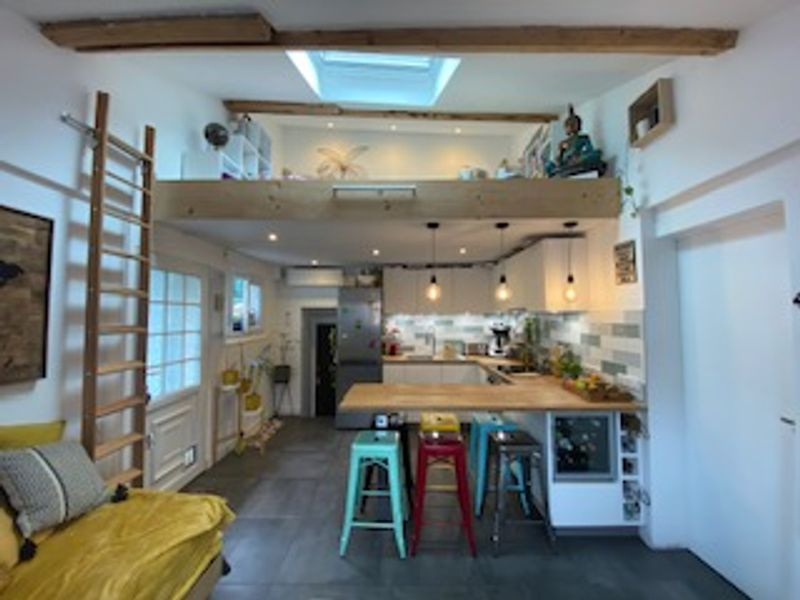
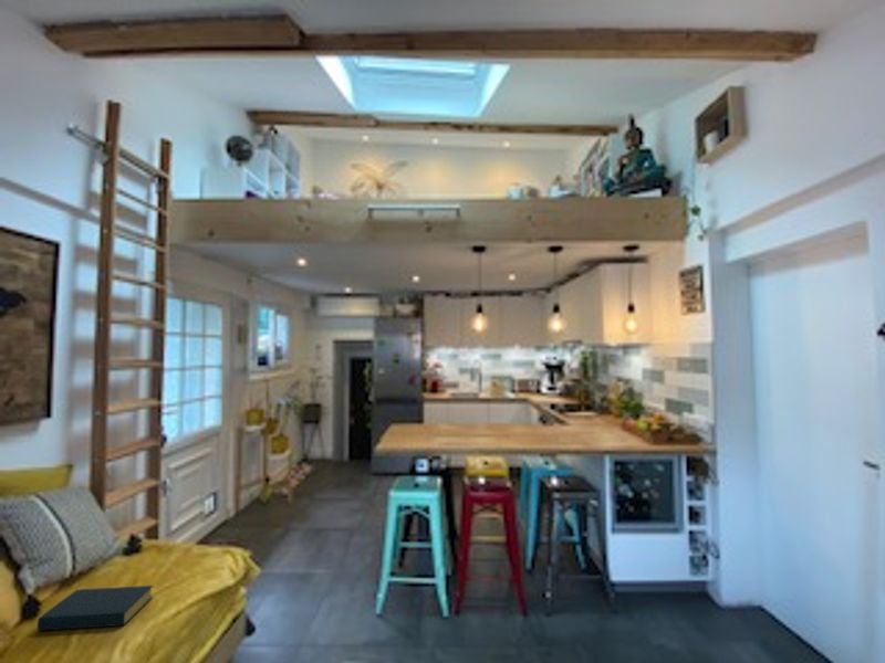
+ hardback book [37,585,154,632]
